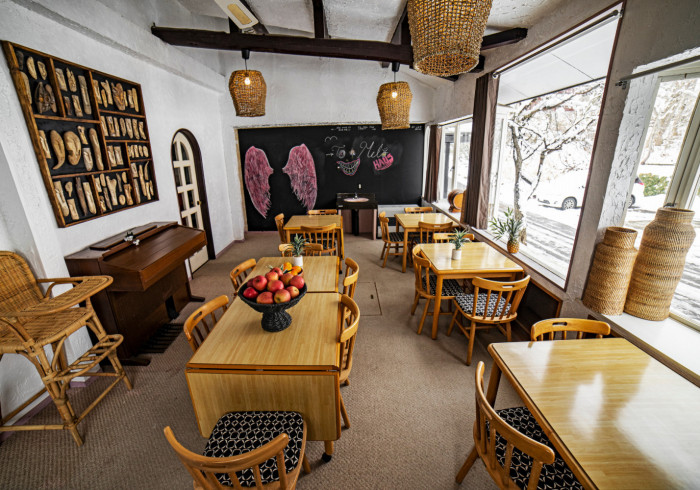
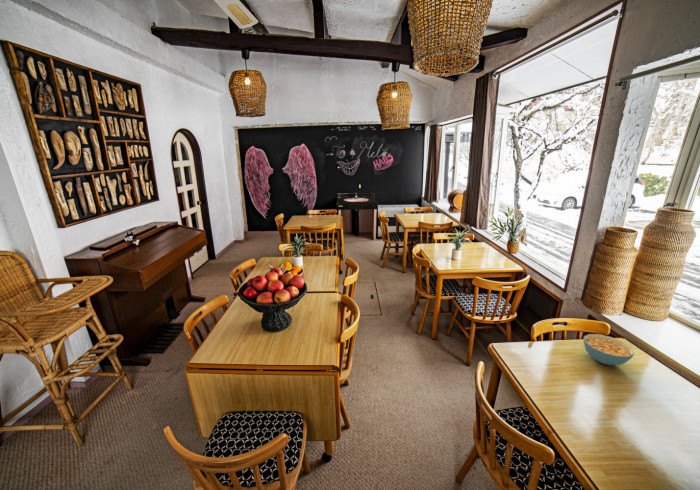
+ cereal bowl [582,333,635,366]
